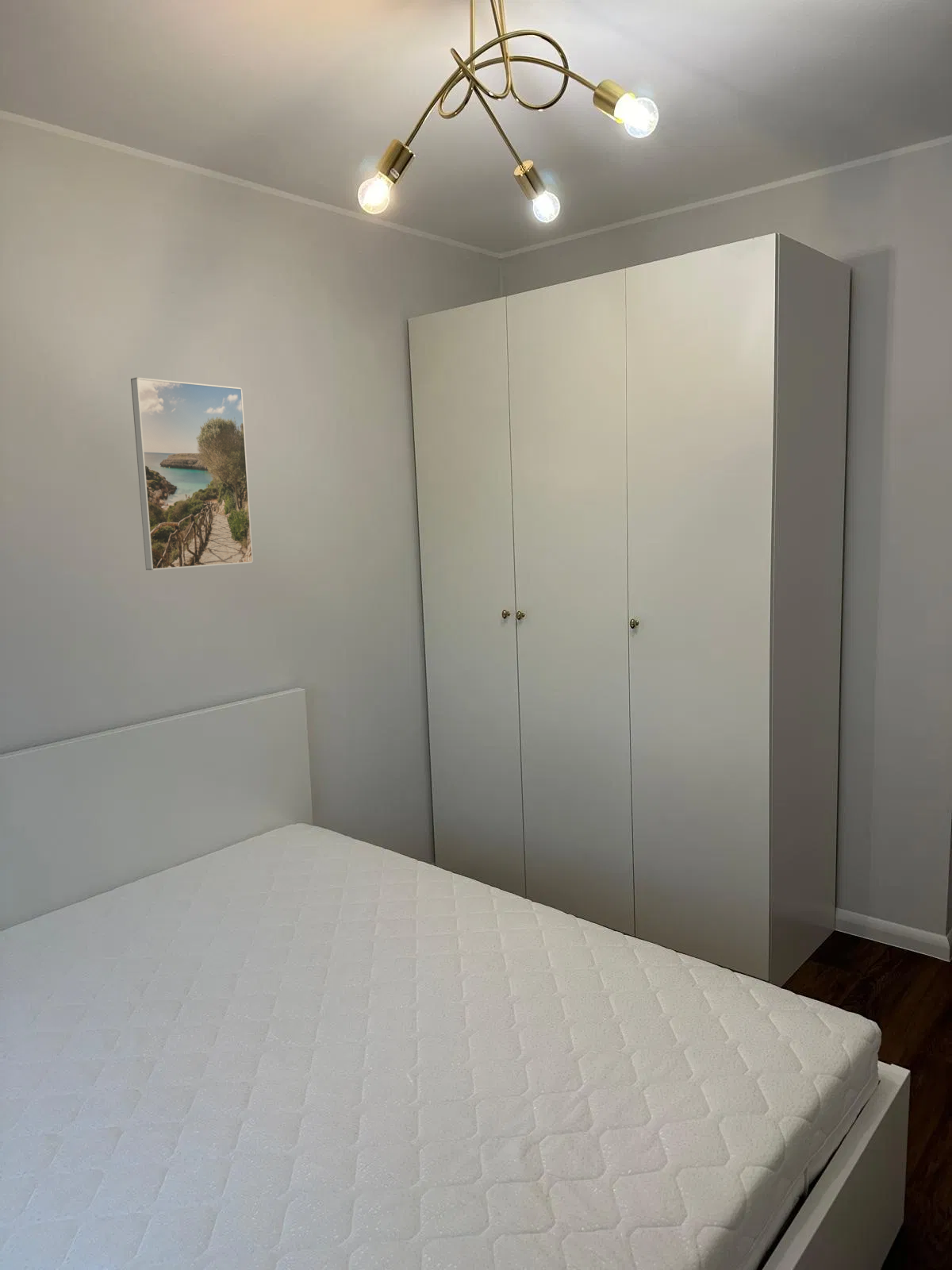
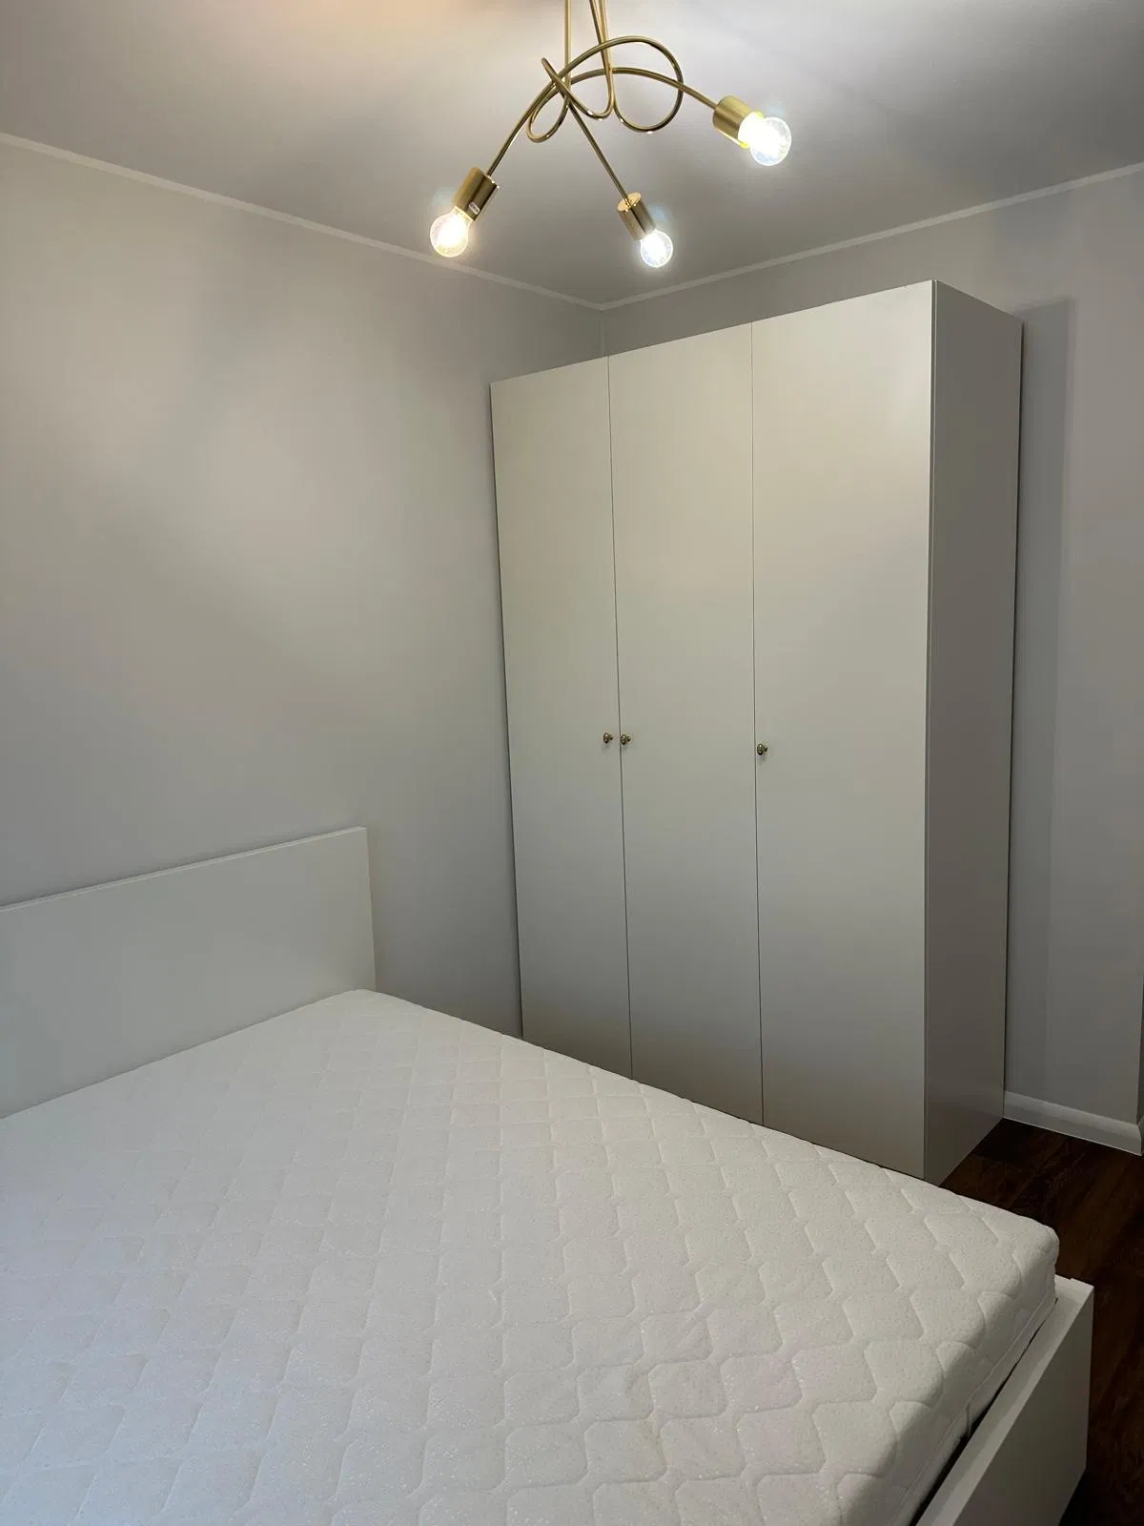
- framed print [130,377,254,571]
